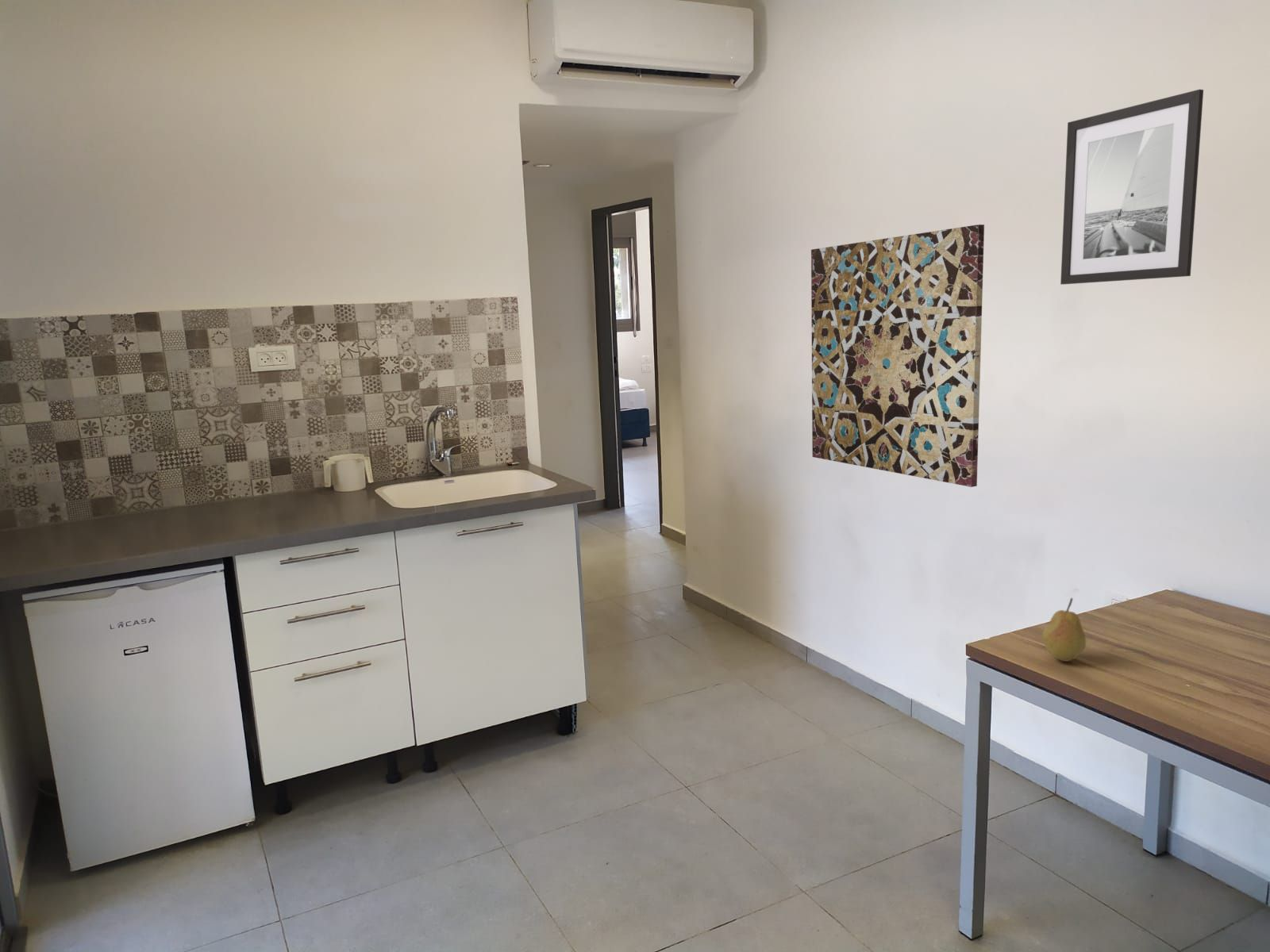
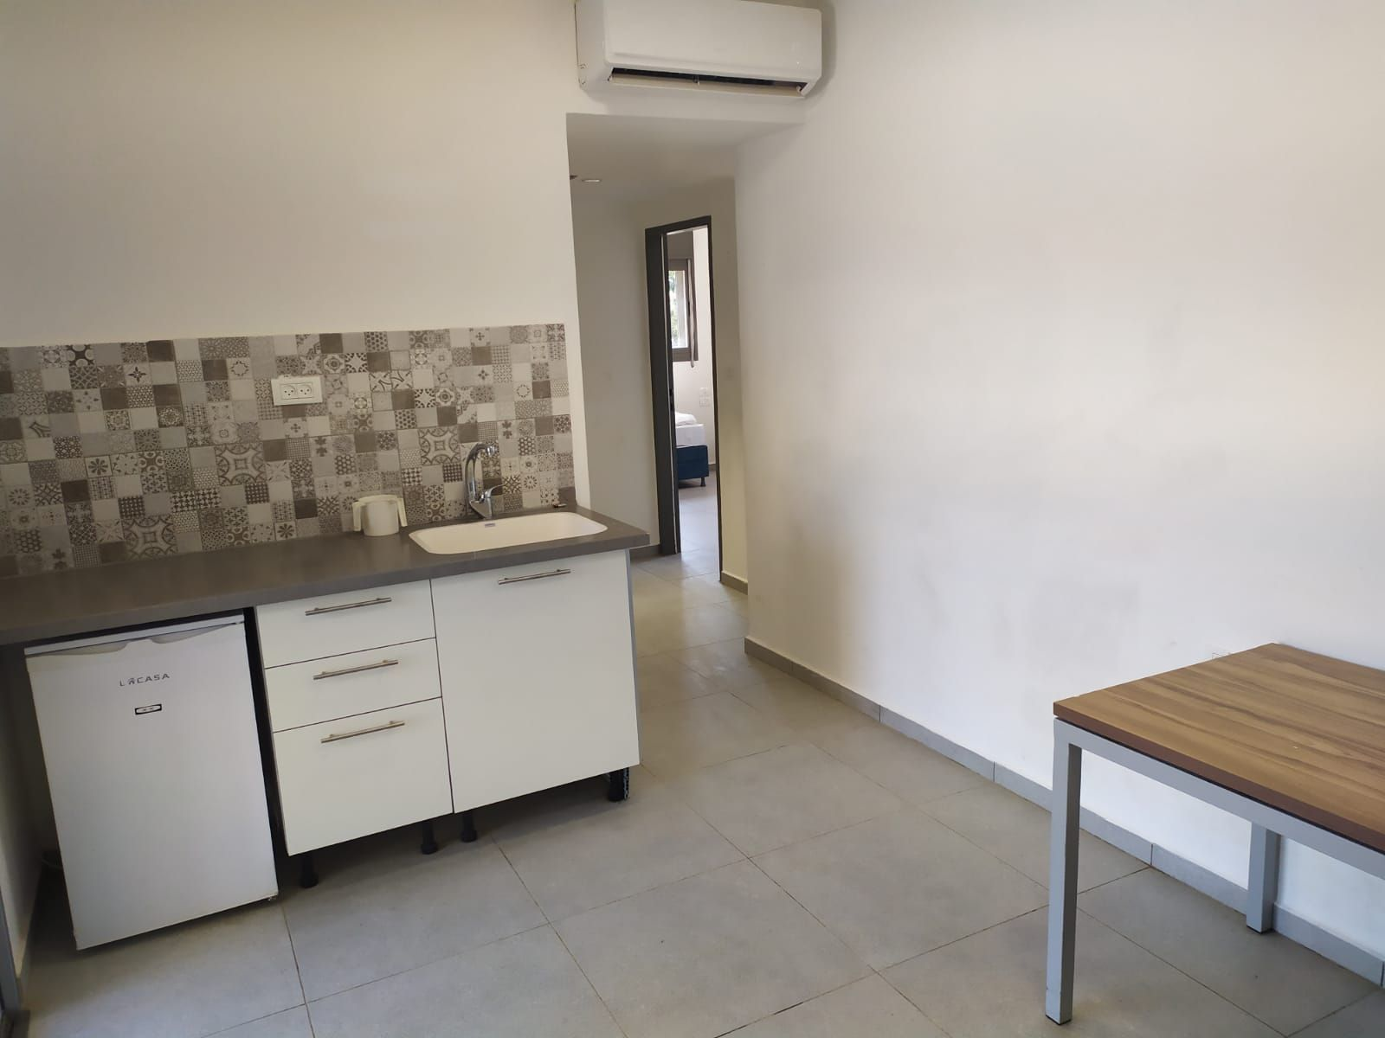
- wall art [810,224,985,488]
- wall art [1060,89,1204,286]
- fruit [1041,597,1087,662]
